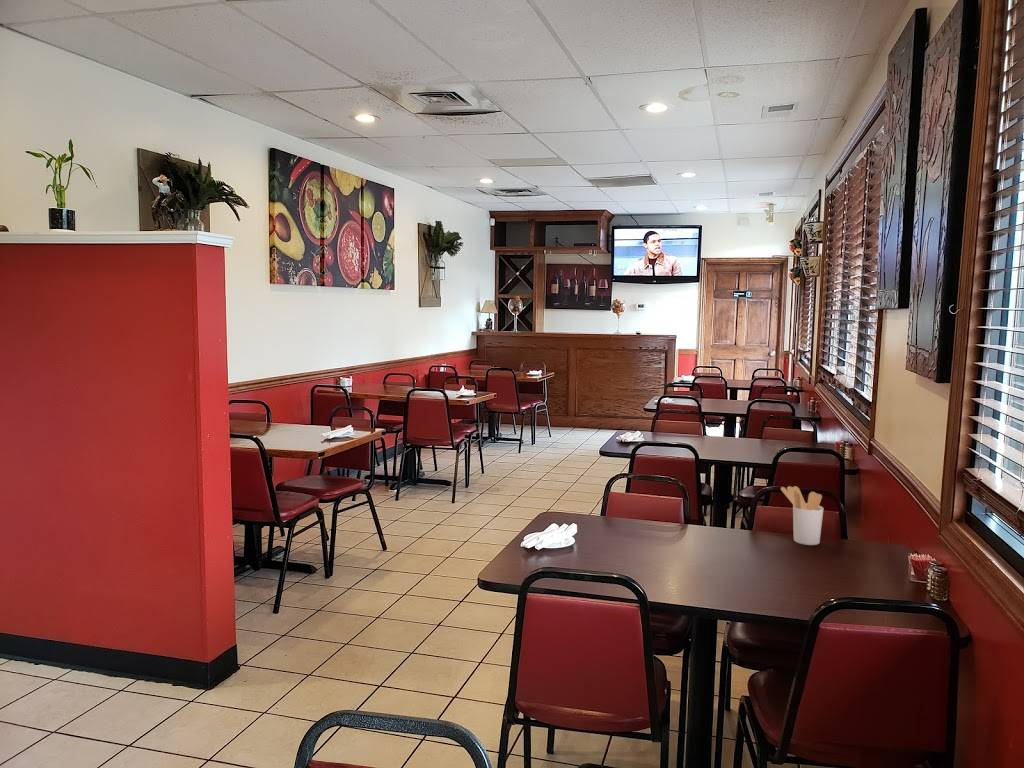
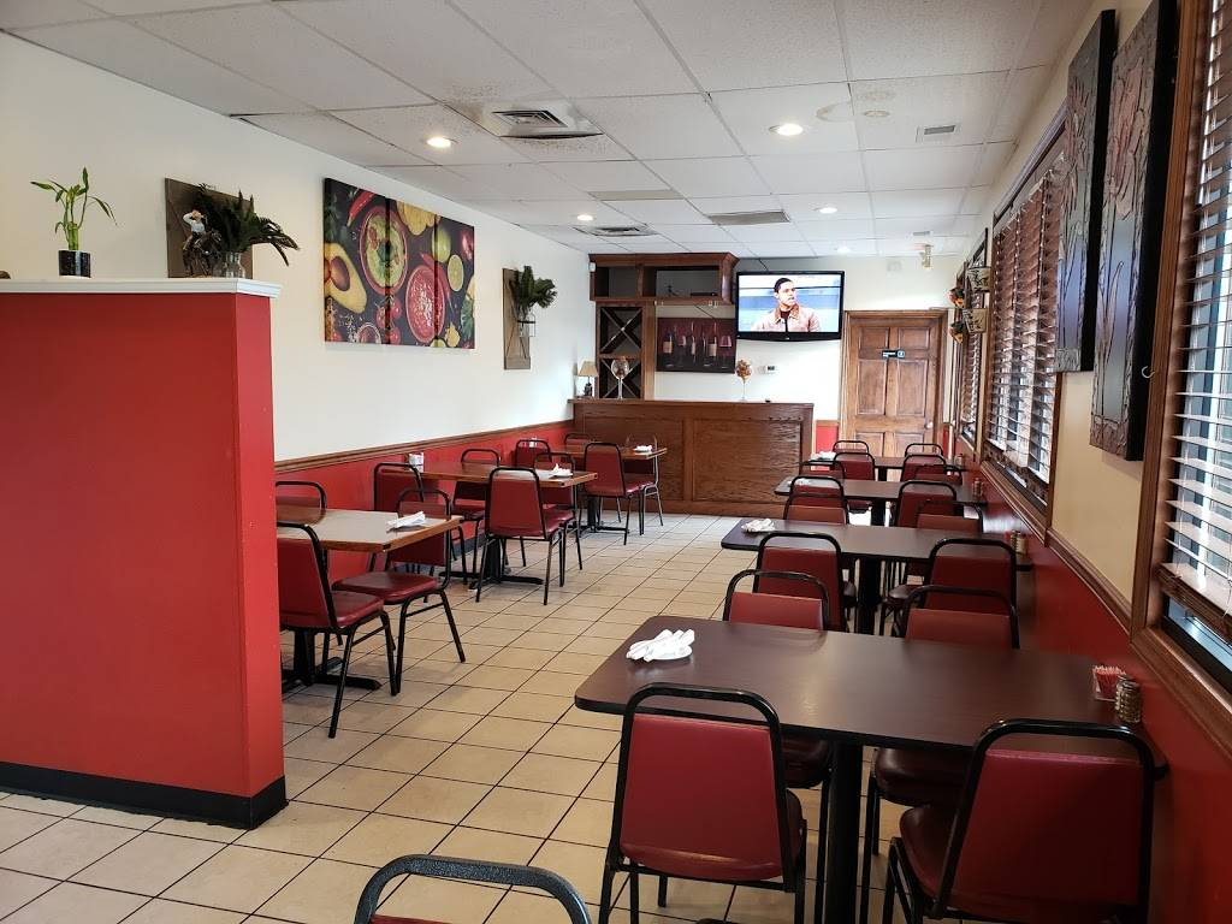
- utensil holder [780,485,825,546]
